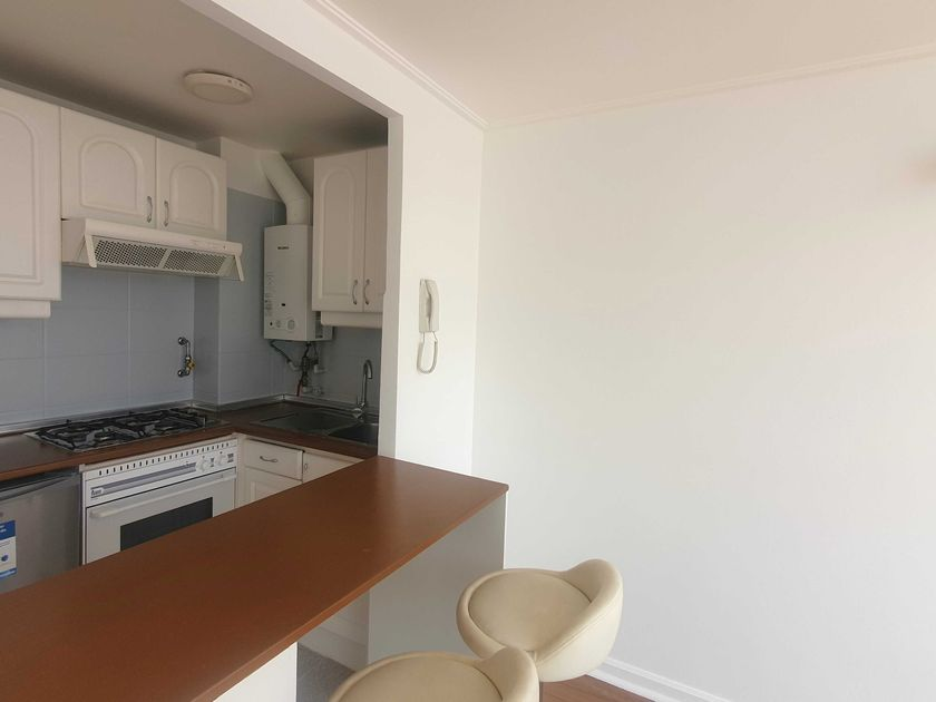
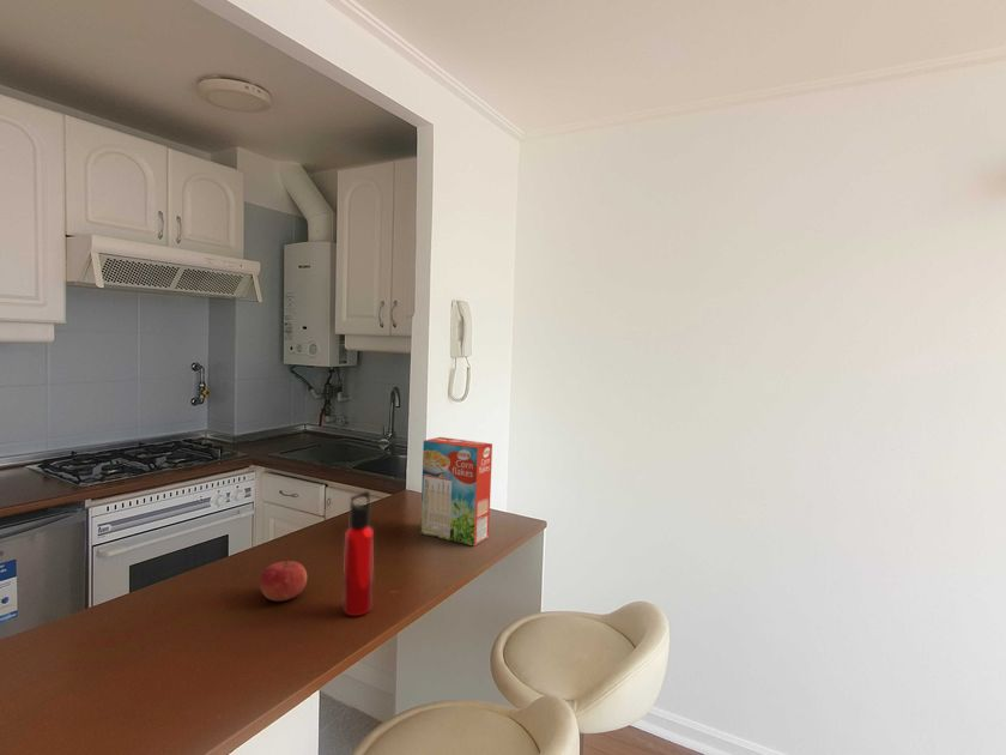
+ cereal box [419,436,493,546]
+ fruit [259,560,308,603]
+ water bottle [343,489,375,617]
